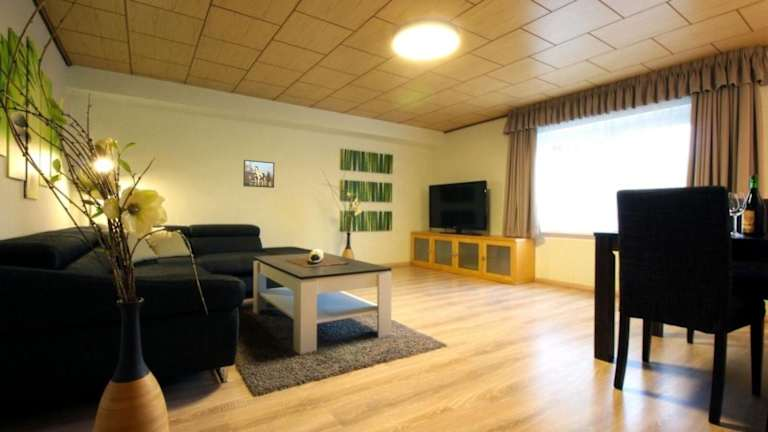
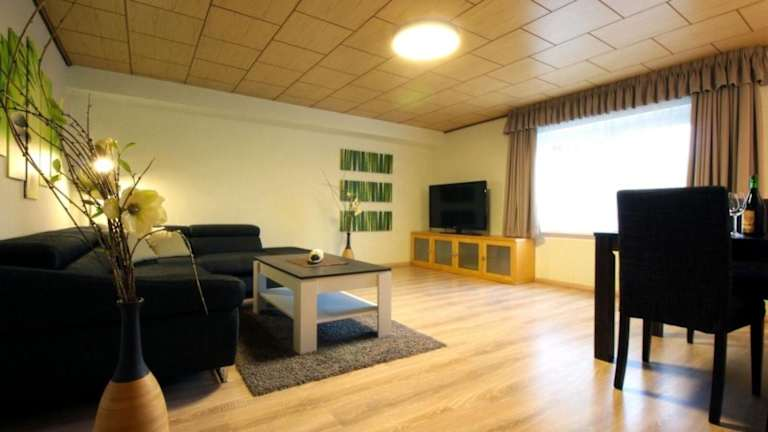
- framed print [242,159,275,189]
